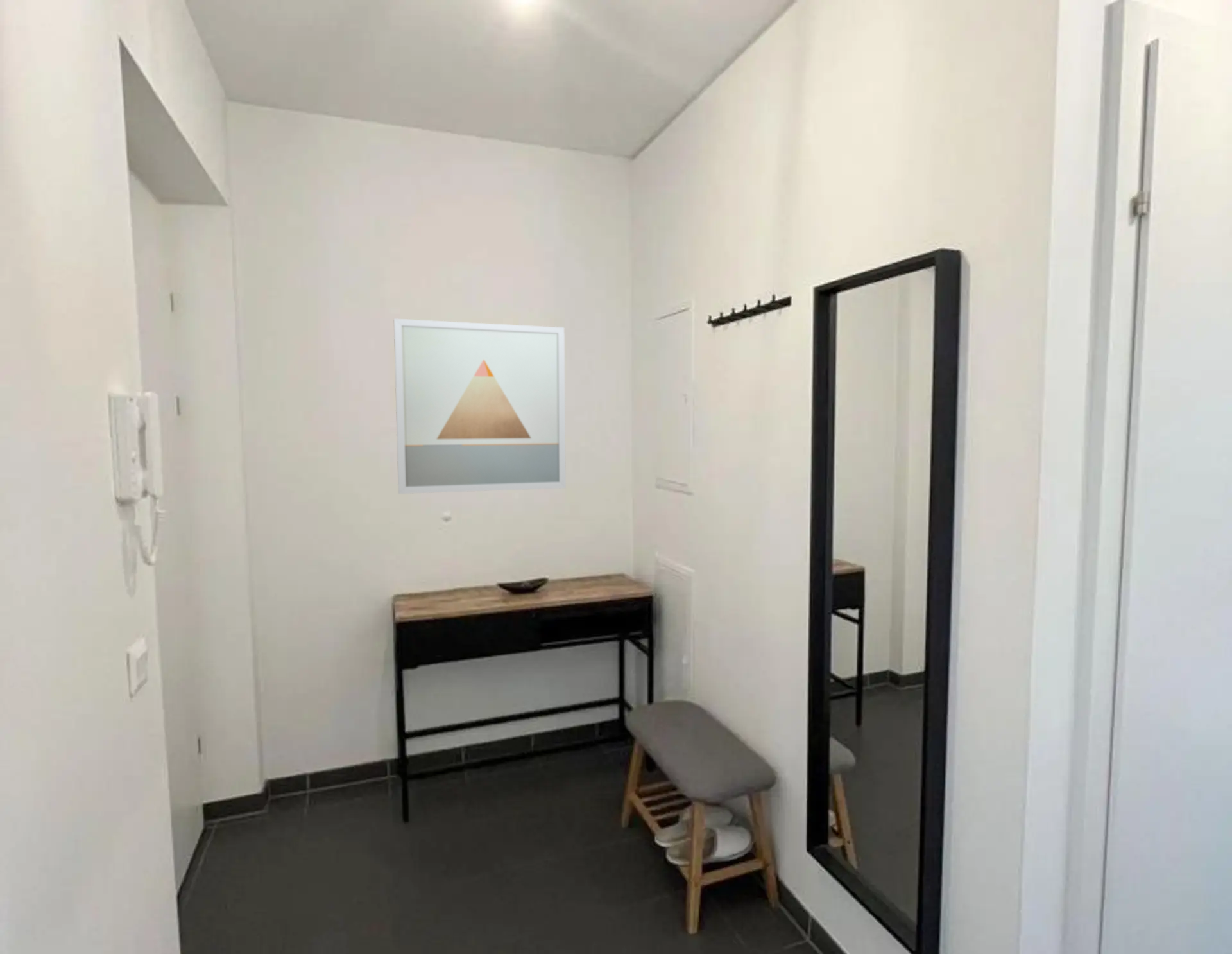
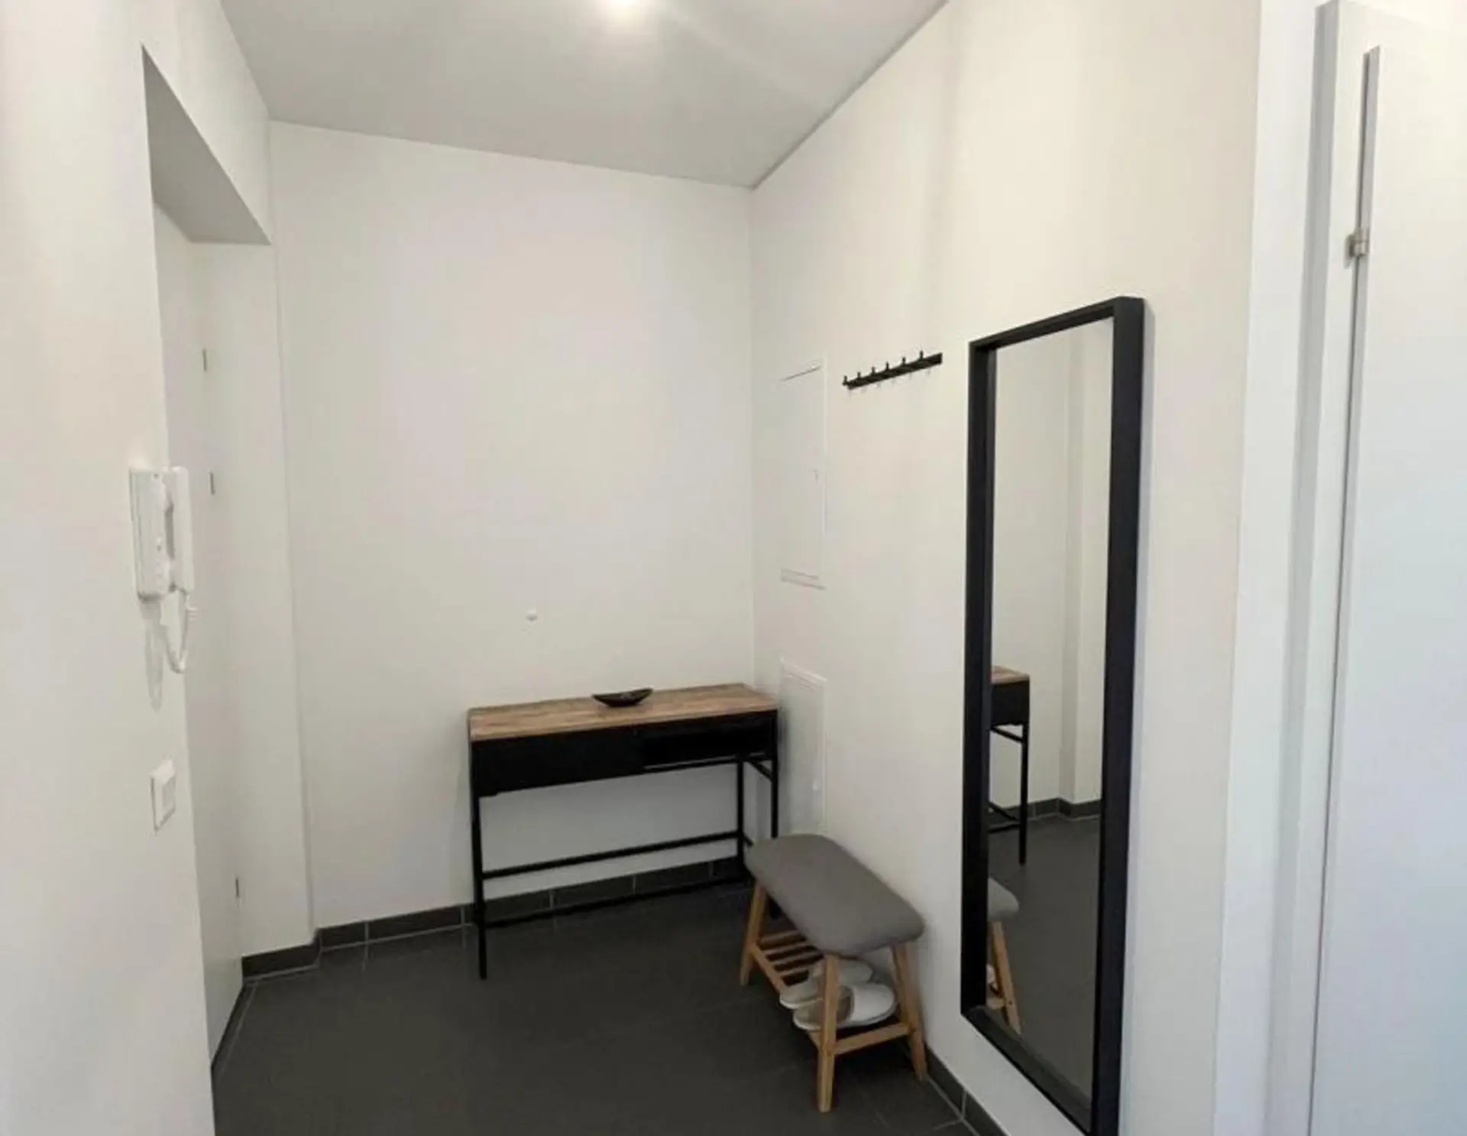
- wall art [393,318,567,494]
